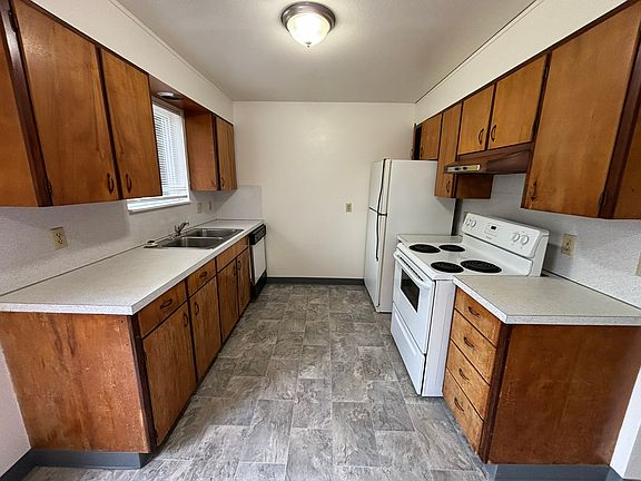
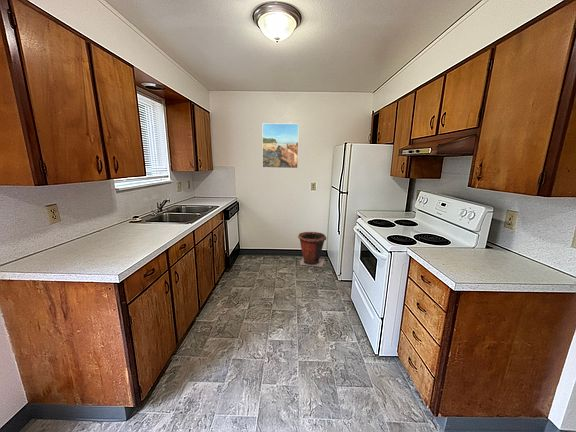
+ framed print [261,122,300,169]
+ waste bin [297,231,327,268]
